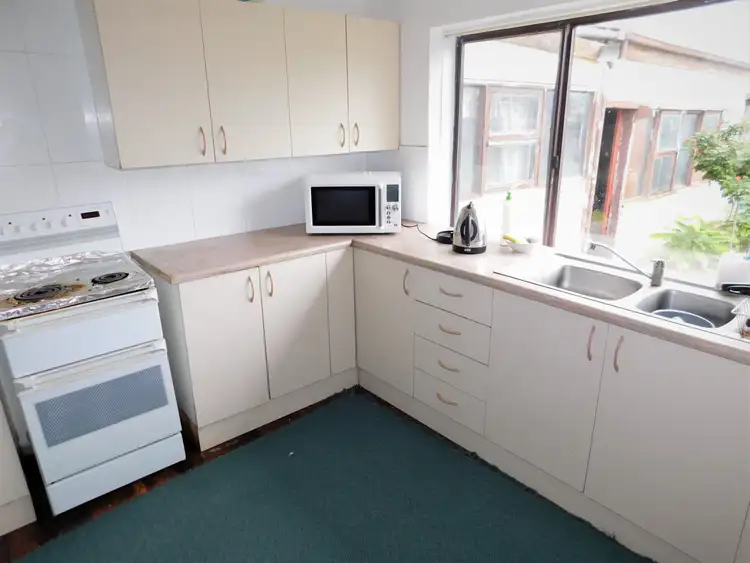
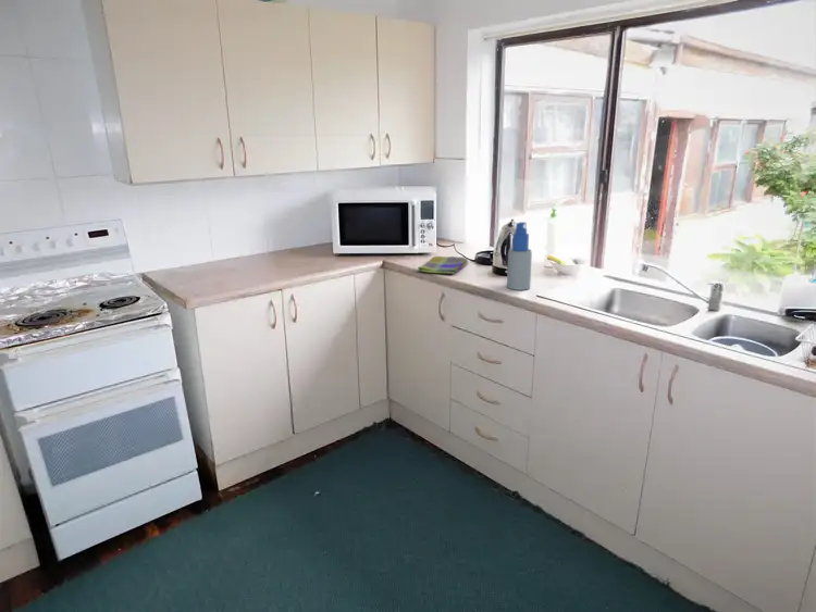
+ spray bottle [506,221,533,291]
+ dish towel [417,255,469,275]
